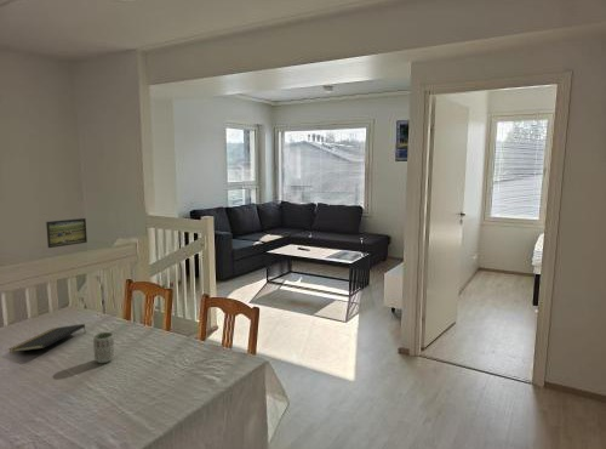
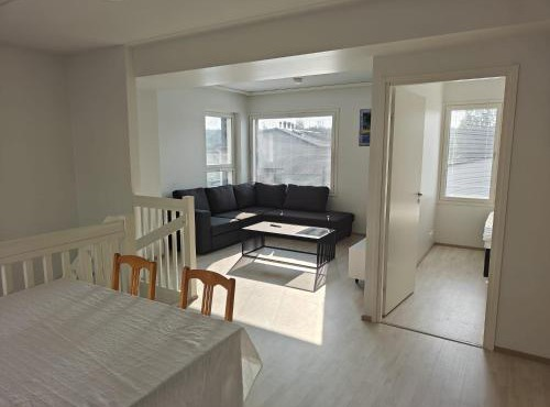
- cup [92,331,115,364]
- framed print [45,217,88,249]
- notepad [7,323,87,354]
